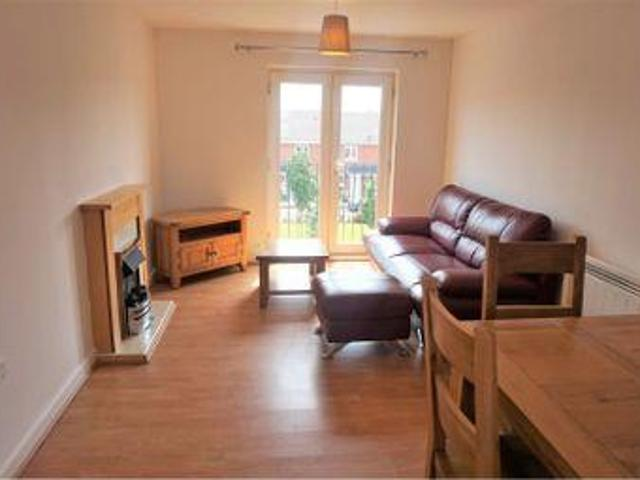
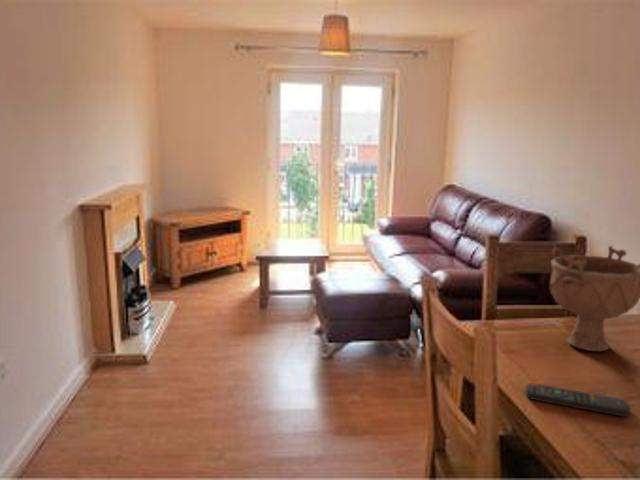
+ remote control [524,382,631,418]
+ decorative bowl [549,243,640,353]
